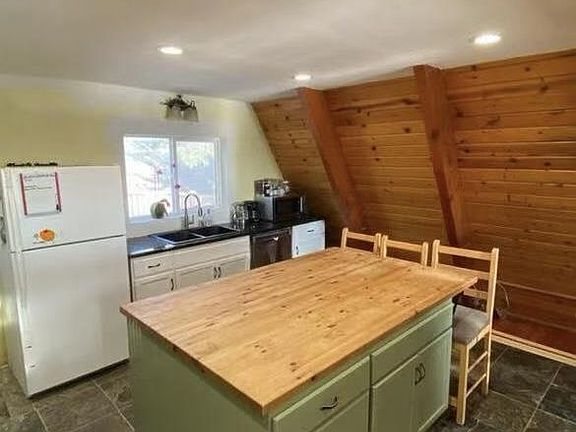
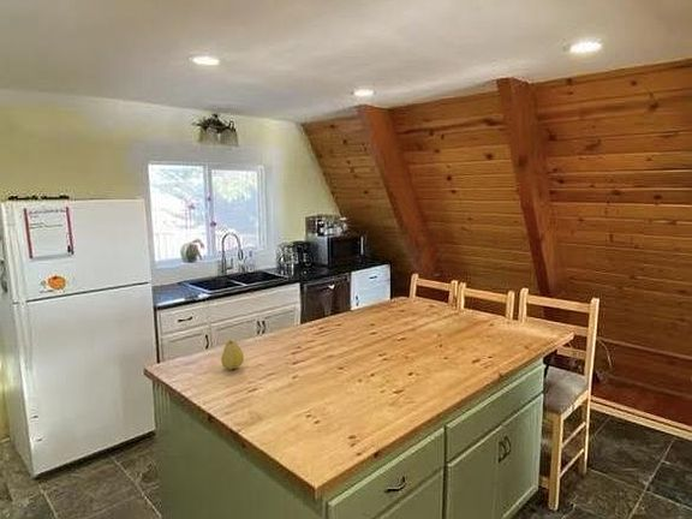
+ fruit [220,339,245,371]
